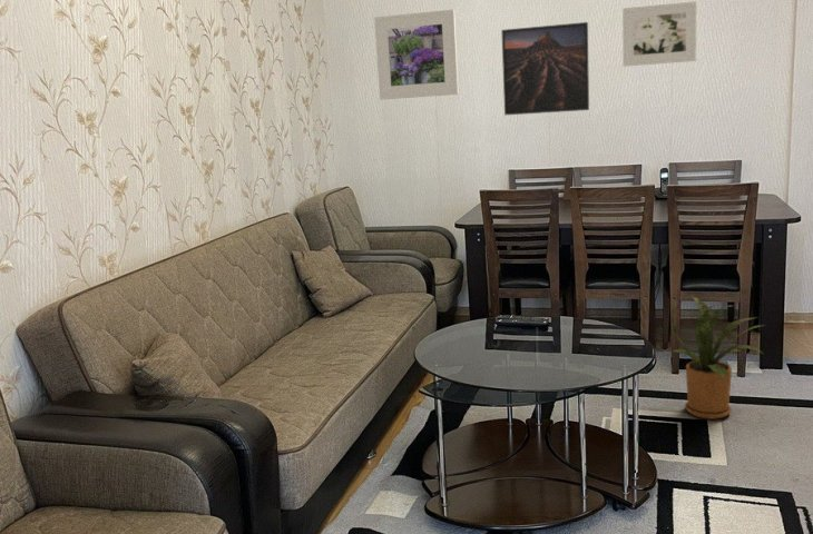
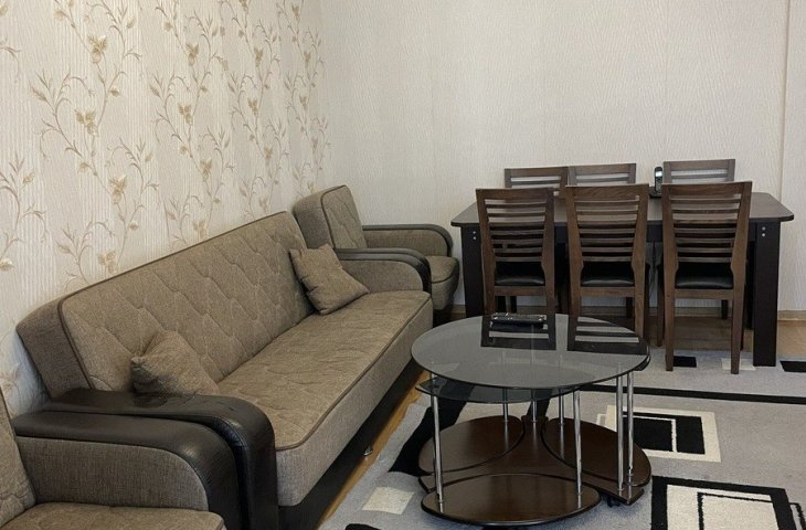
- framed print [500,21,590,116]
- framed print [621,0,698,68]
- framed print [373,8,460,101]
- house plant [670,295,767,421]
